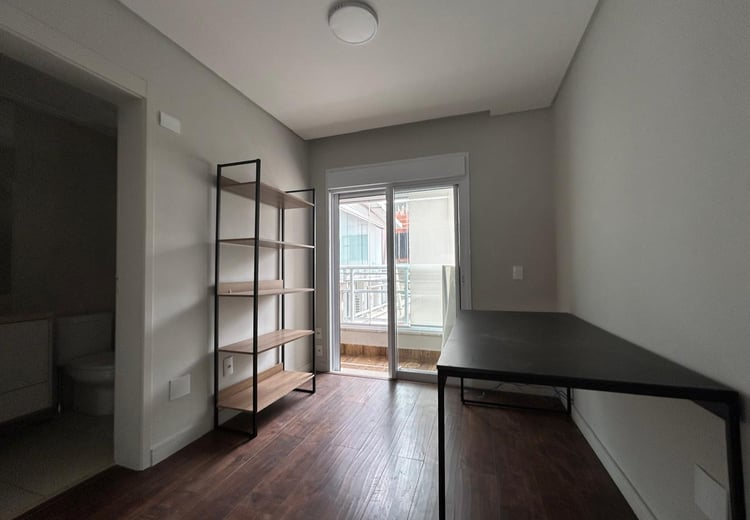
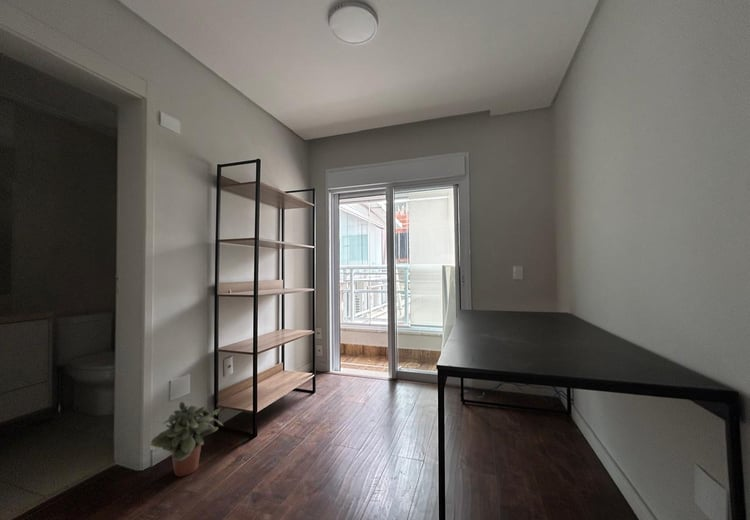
+ potted plant [150,401,224,478]
